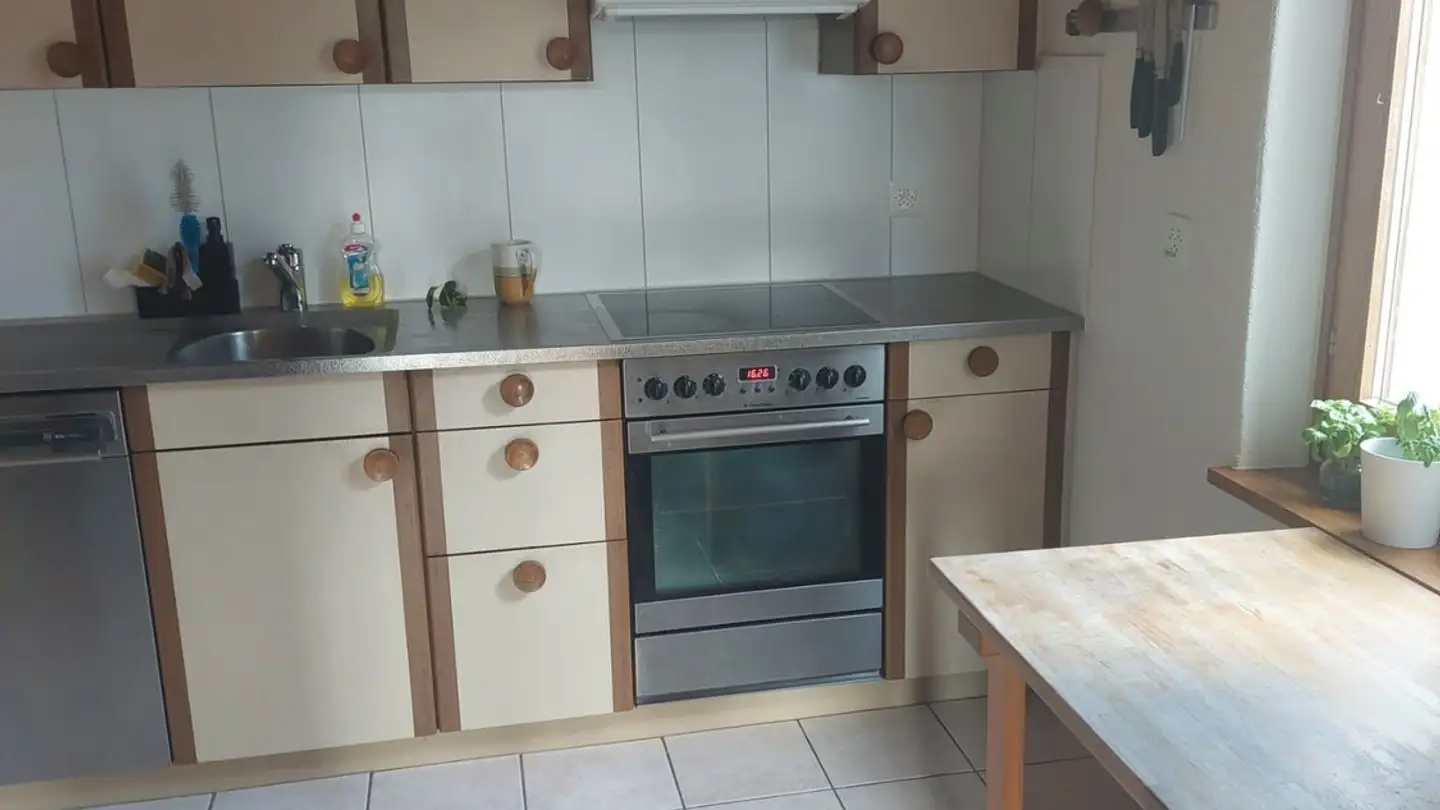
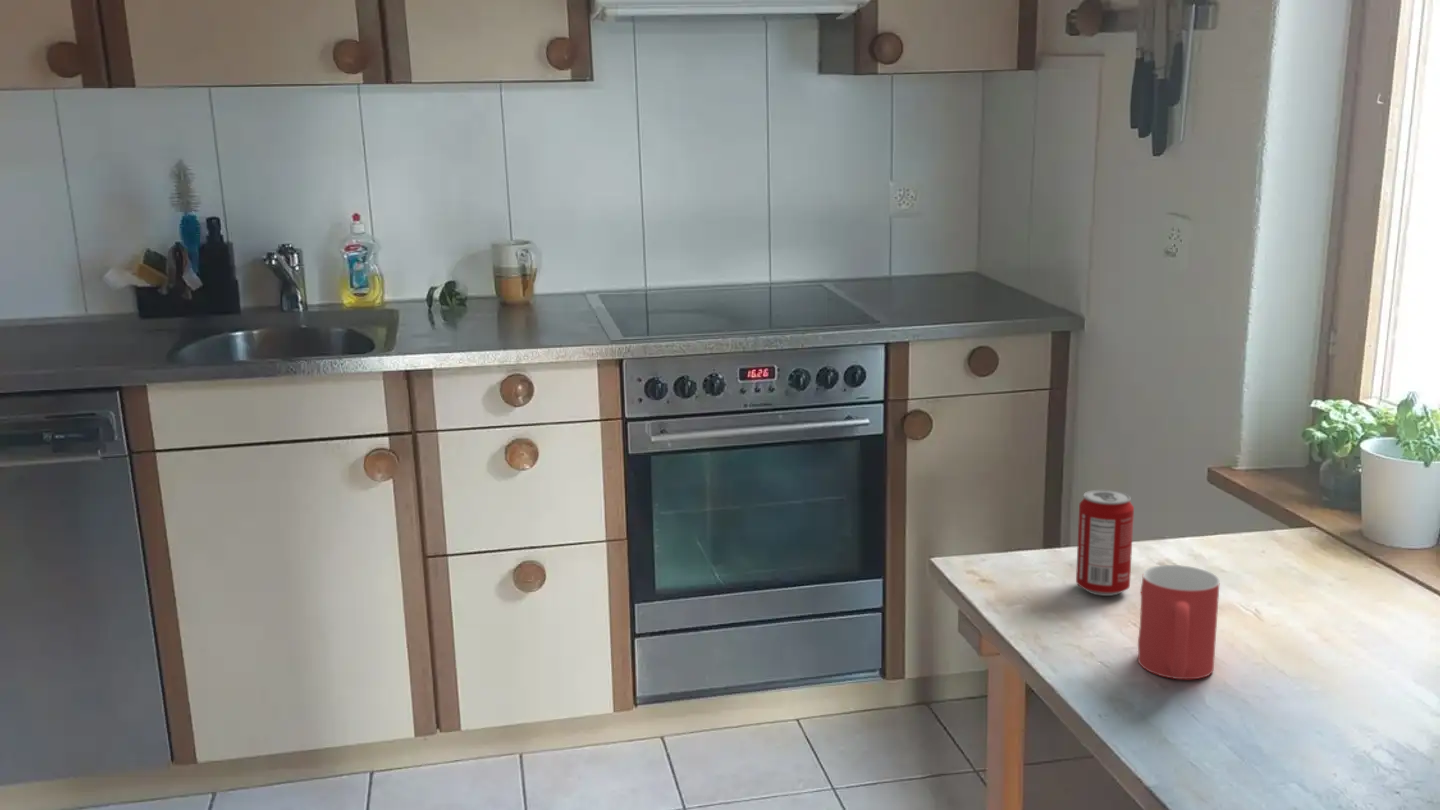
+ mug [1137,564,1221,680]
+ beverage can [1075,489,1135,597]
